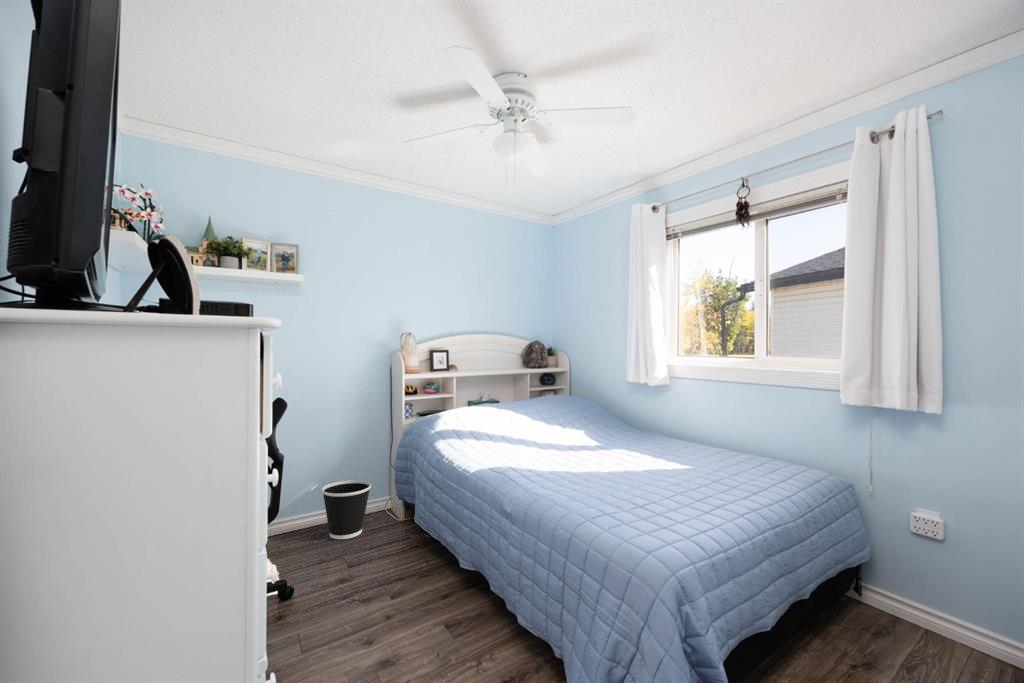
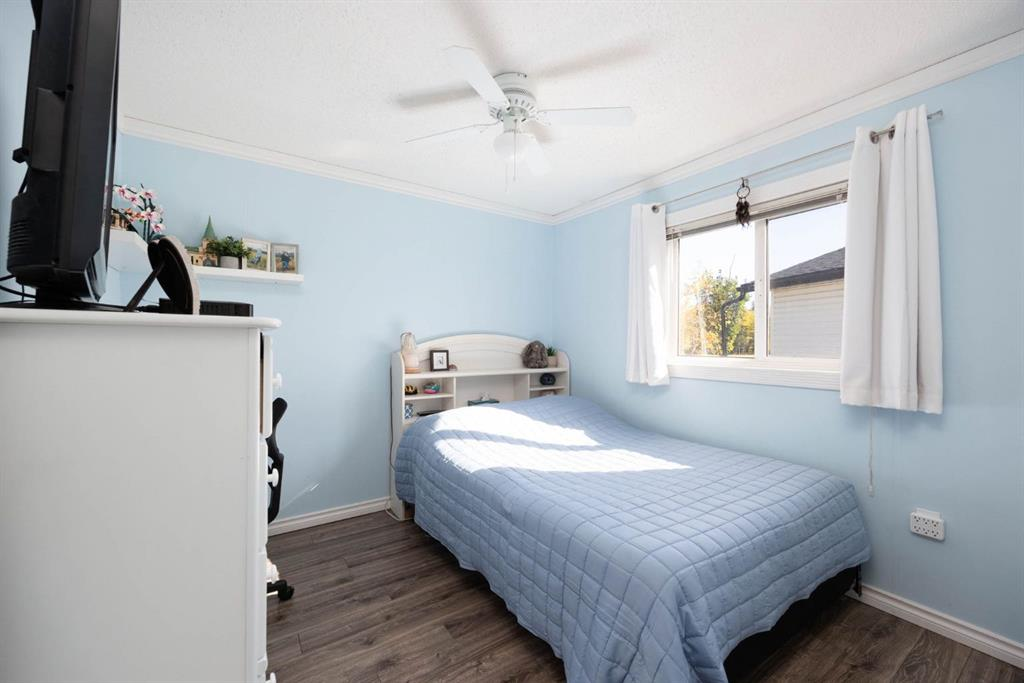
- wastebasket [321,479,372,540]
